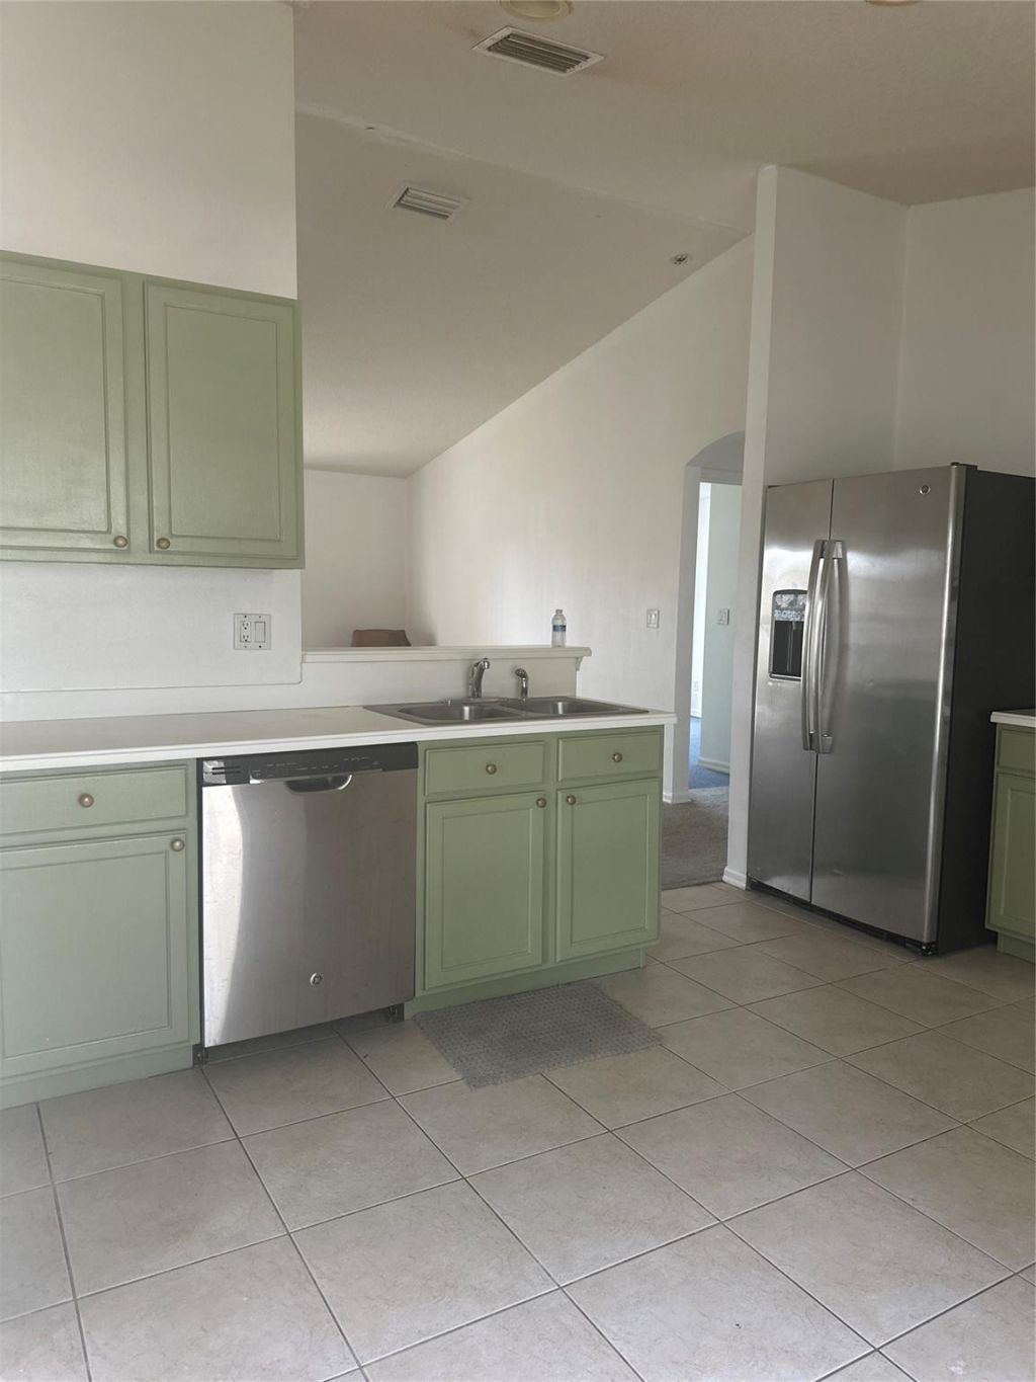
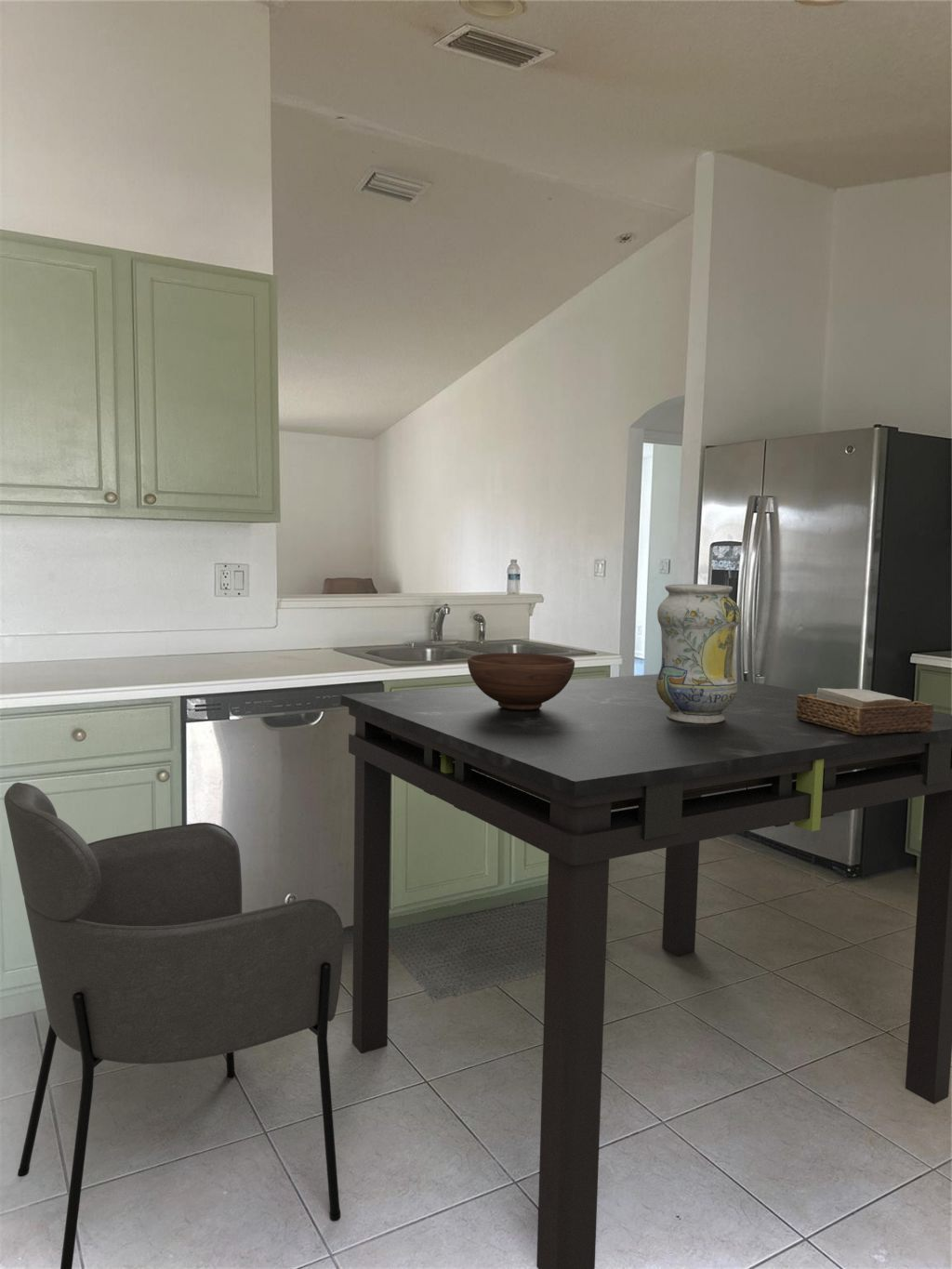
+ vase [656,583,742,723]
+ bowl [467,652,575,710]
+ napkin holder [796,687,934,735]
+ dining table [339,673,952,1269]
+ chair [3,782,344,1269]
